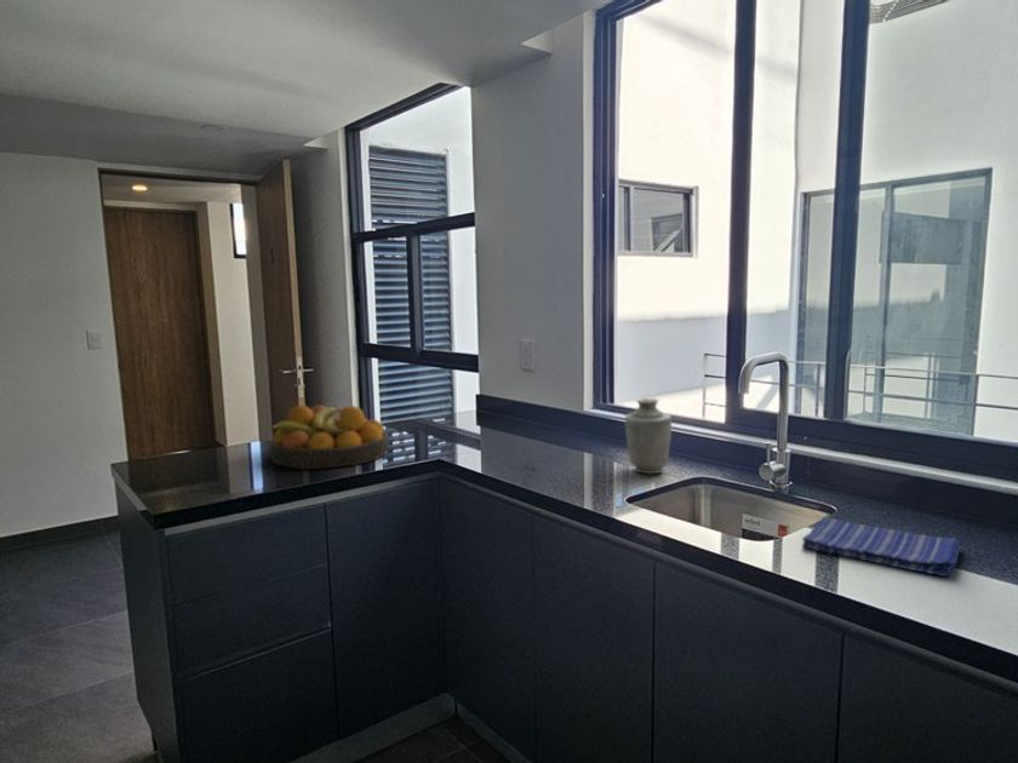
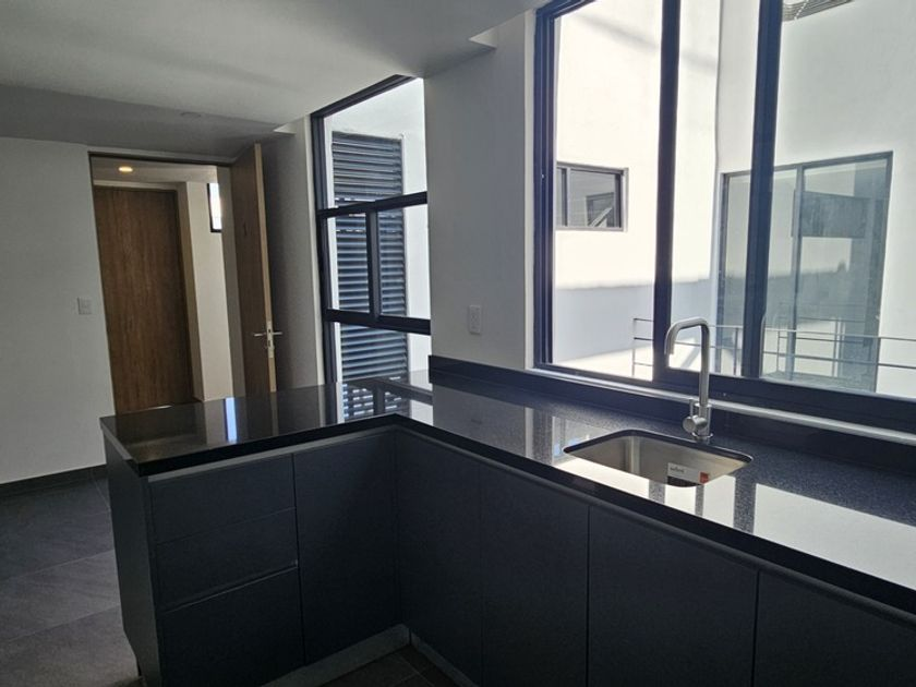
- vase [624,397,673,475]
- fruit bowl [269,405,390,470]
- dish towel [801,516,962,579]
